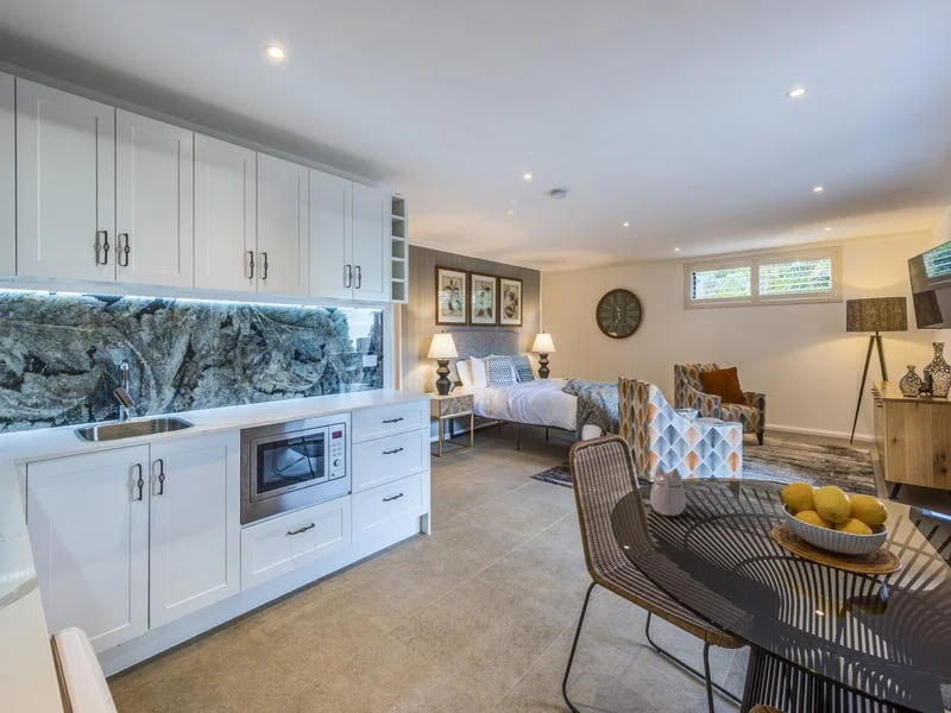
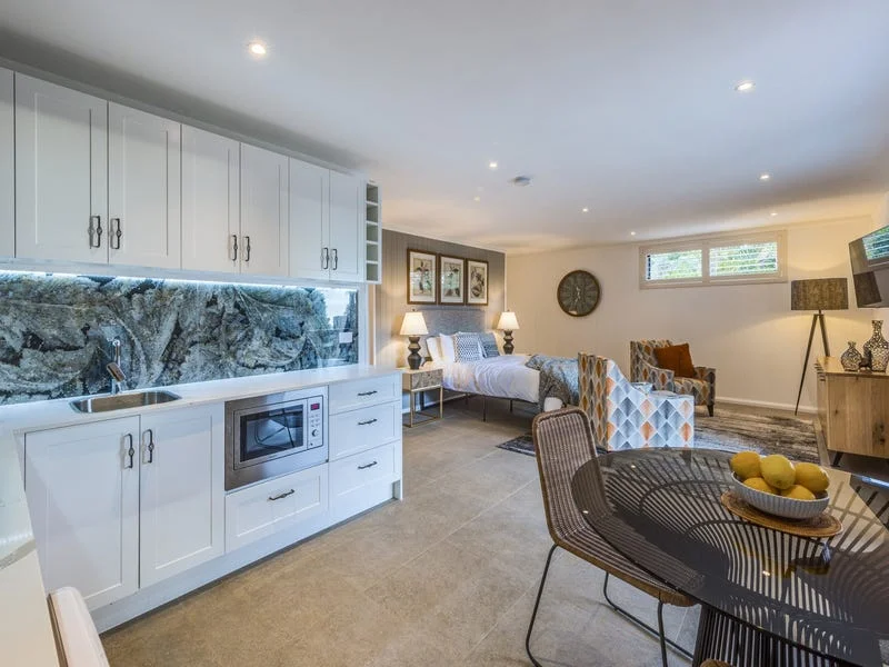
- teapot [649,466,687,518]
